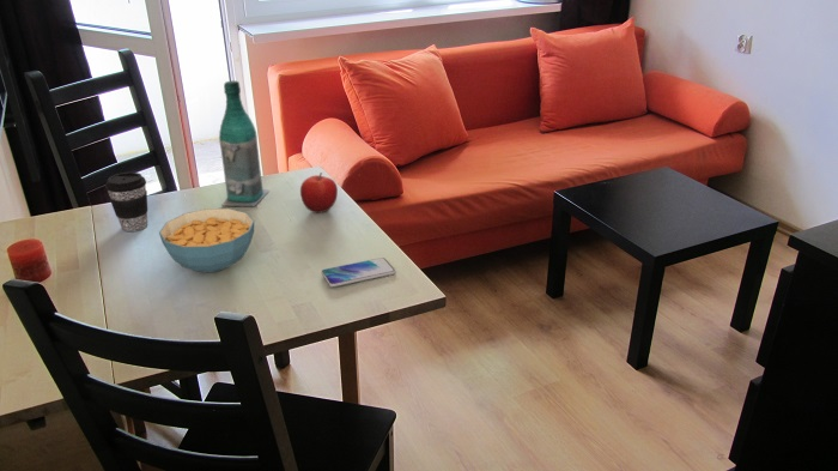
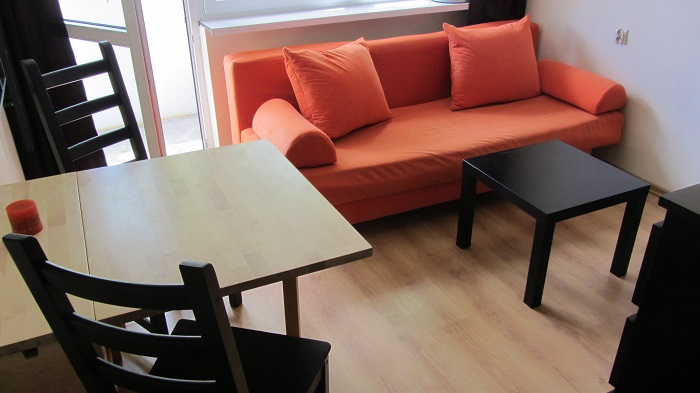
- bottle [218,79,271,207]
- smartphone [321,256,396,288]
- fruit [299,171,339,215]
- cereal bowl [158,207,255,273]
- coffee cup [104,171,148,233]
